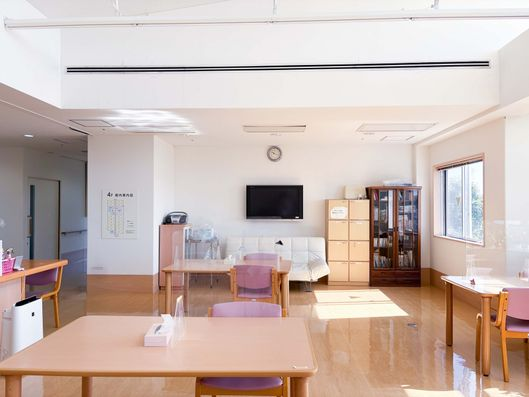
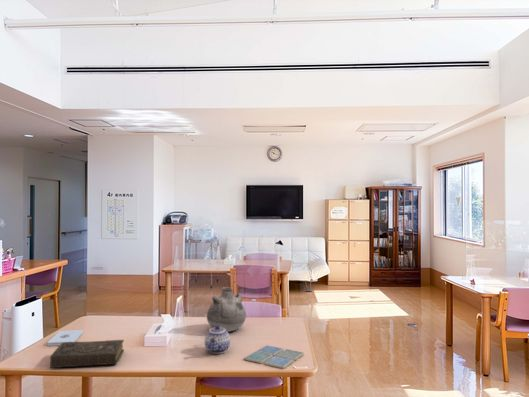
+ book [49,339,125,369]
+ teapot [204,325,231,355]
+ notepad [46,329,84,347]
+ vase [206,286,247,333]
+ drink coaster [243,344,305,370]
